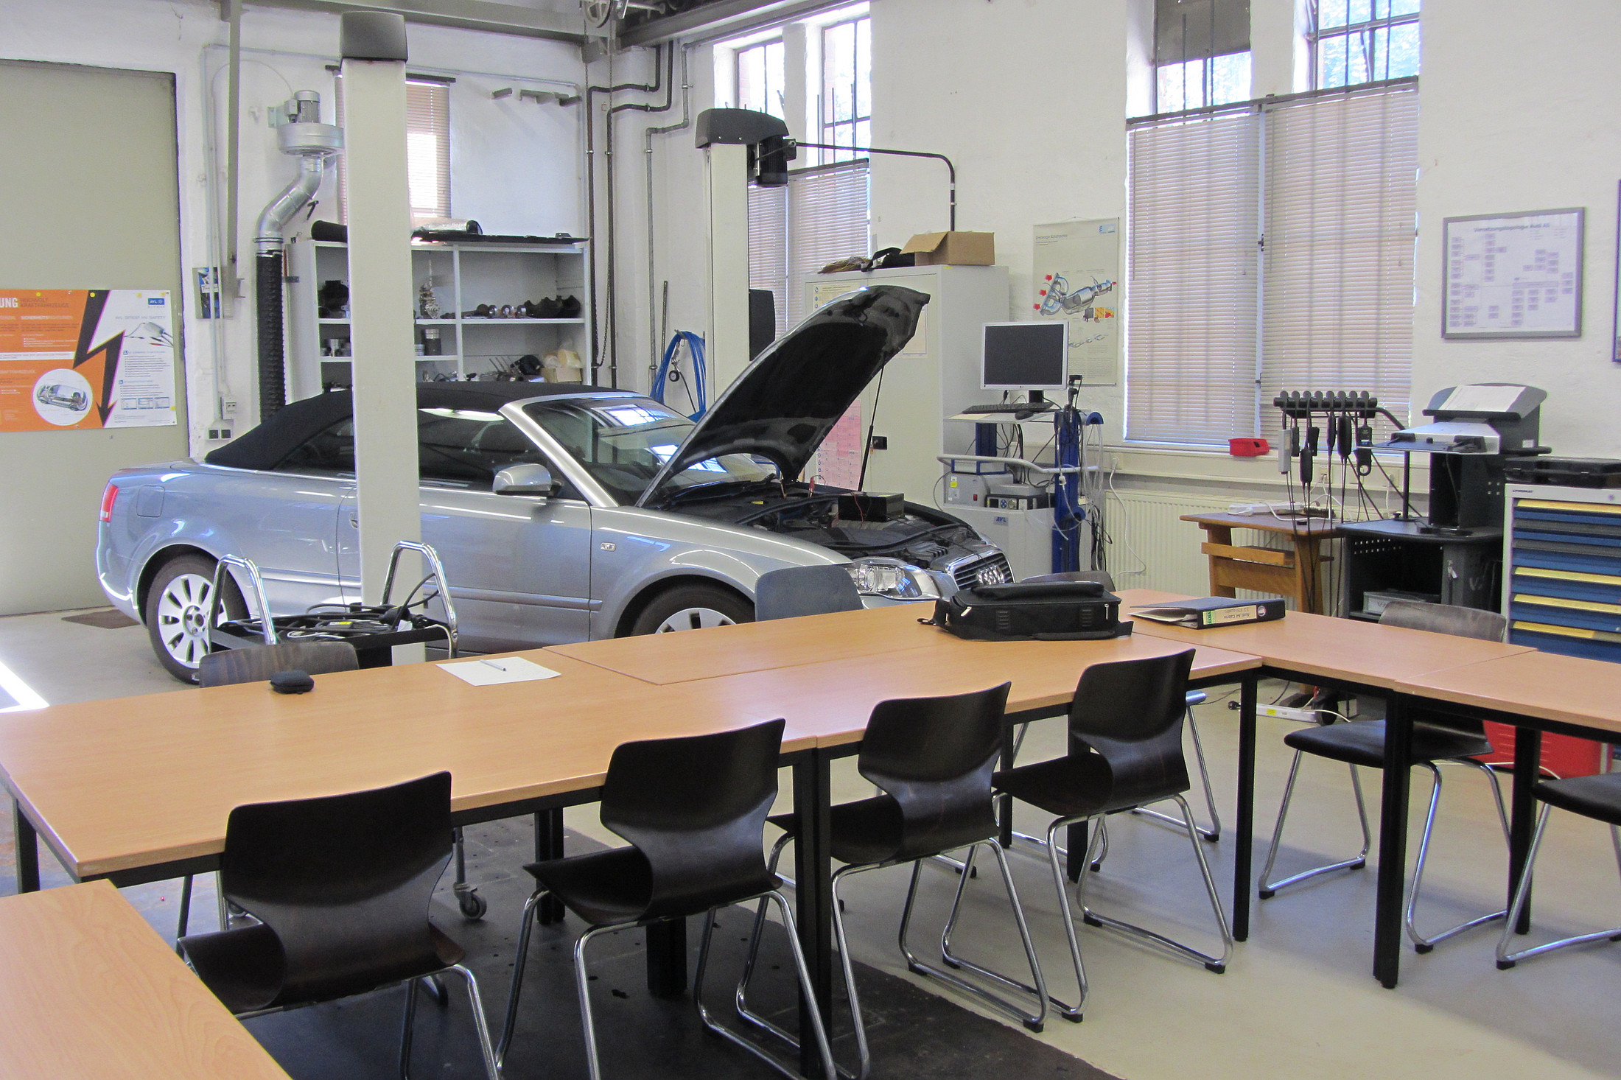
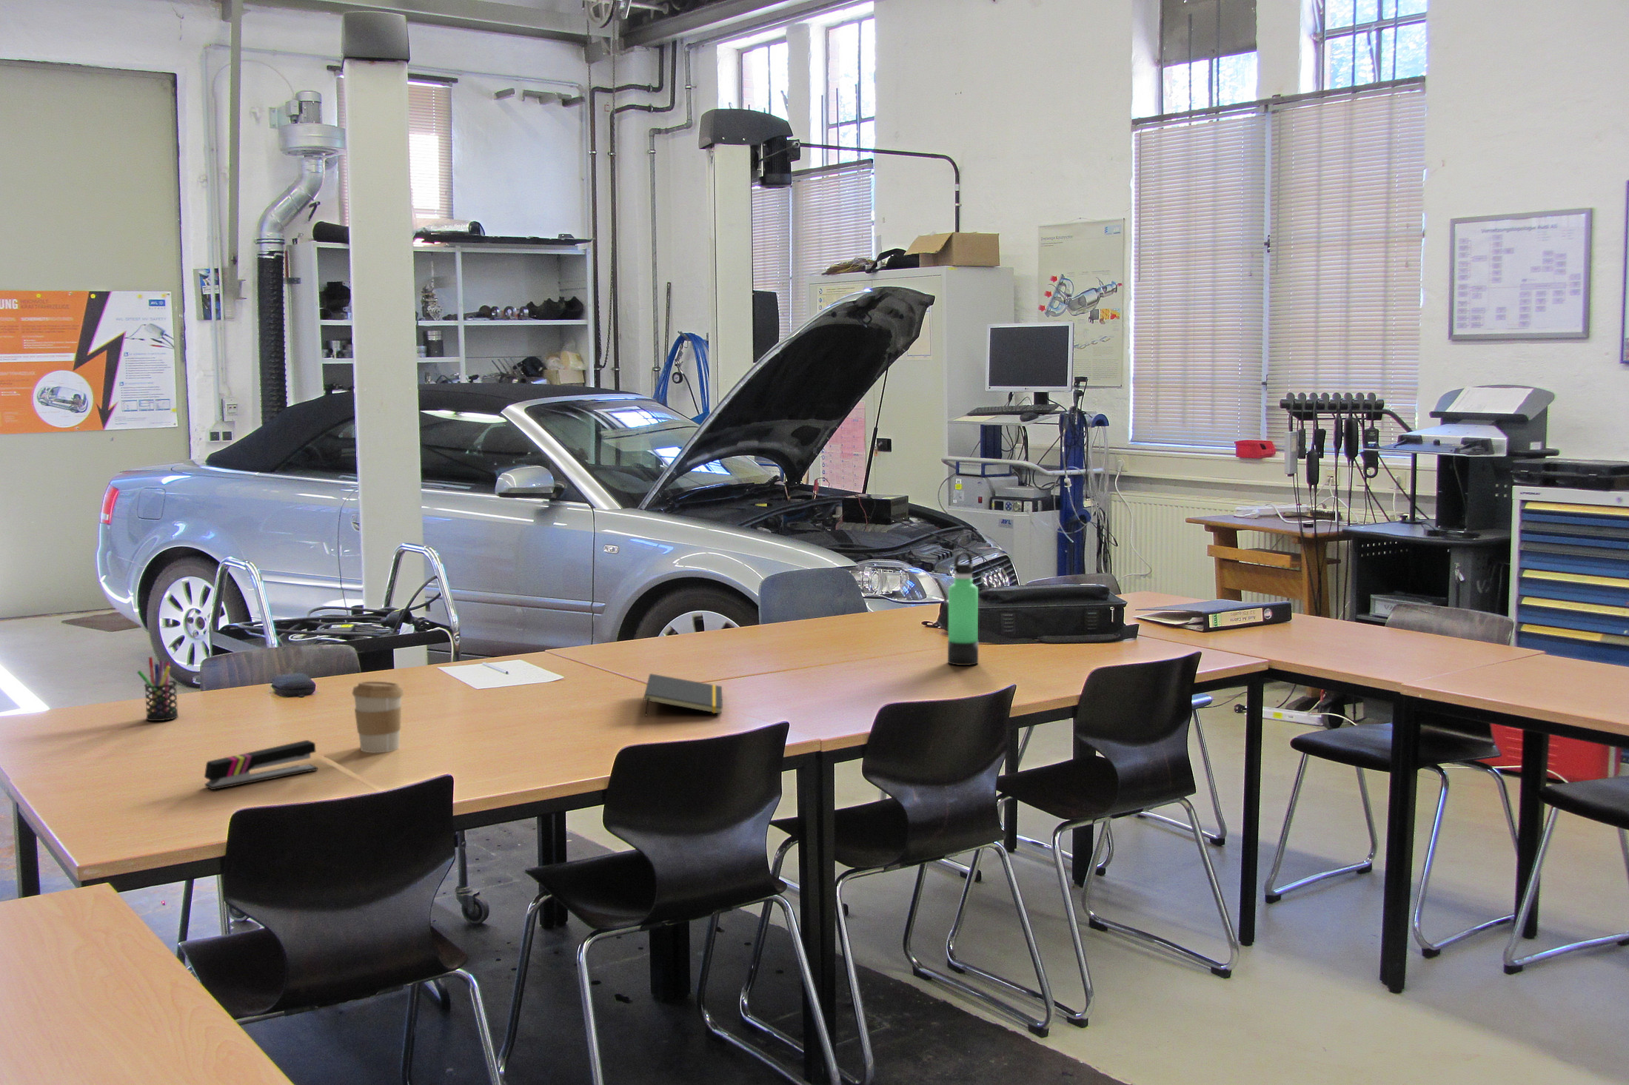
+ pen holder [136,656,179,722]
+ stapler [203,740,319,791]
+ coffee cup [351,681,405,754]
+ notepad [643,673,723,717]
+ thermos bottle [947,551,979,666]
